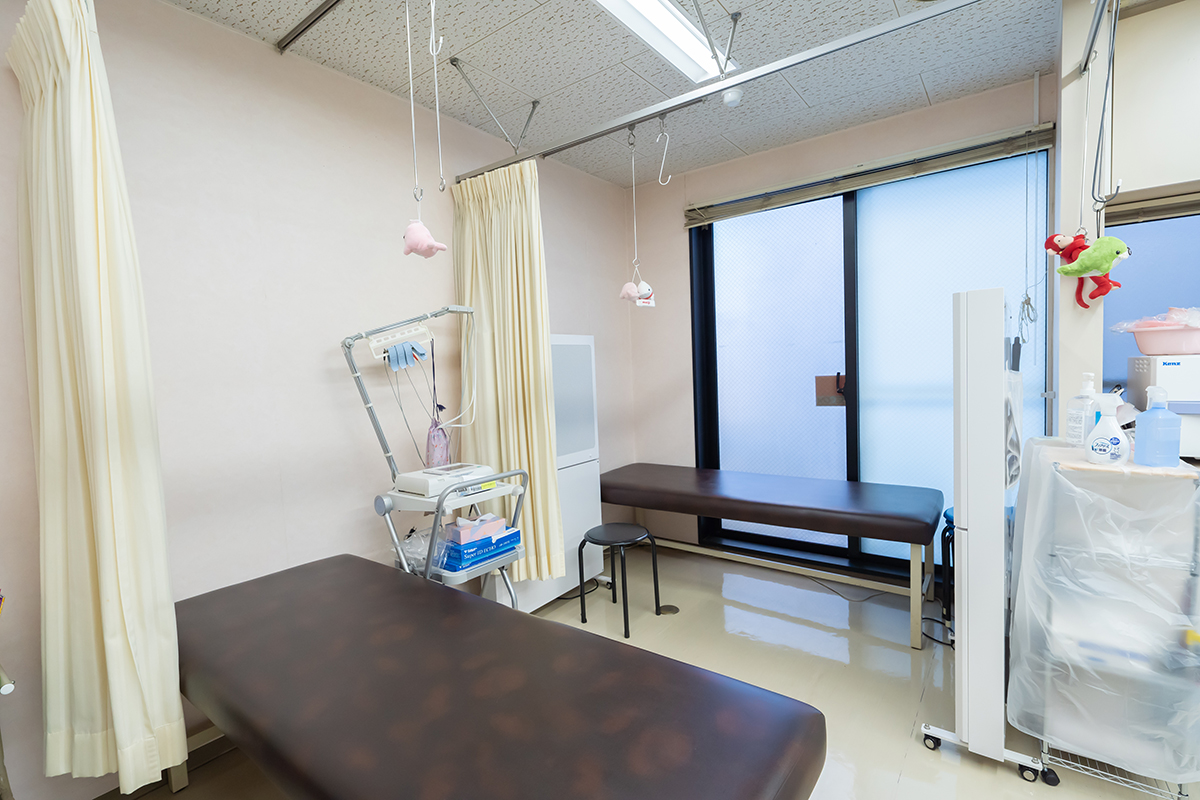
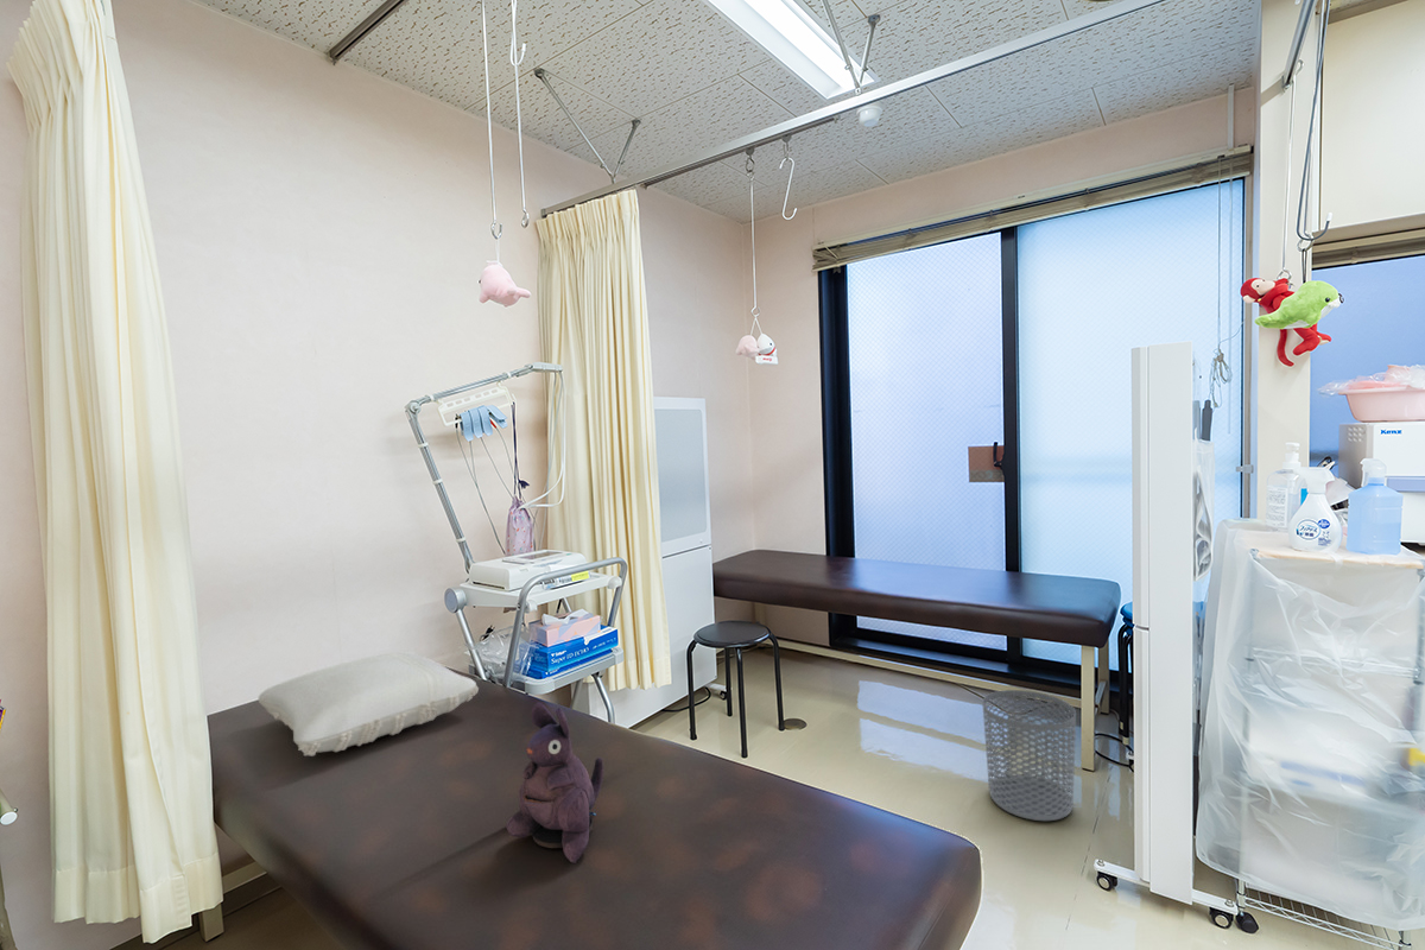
+ plush toy [505,702,604,864]
+ pillow [256,651,480,756]
+ waste bin [982,689,1077,822]
